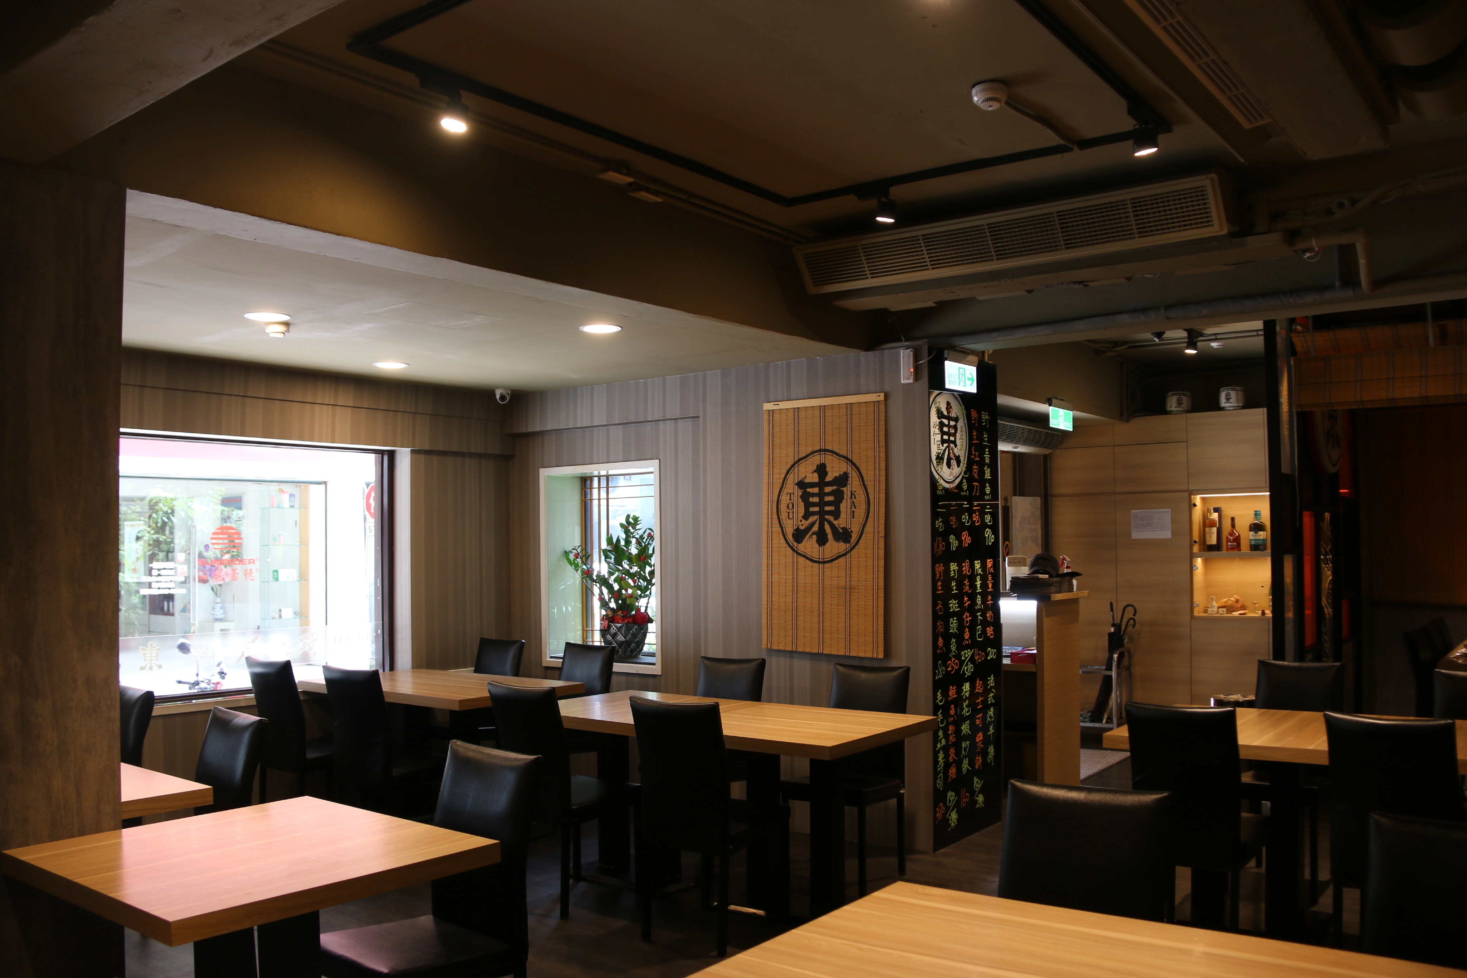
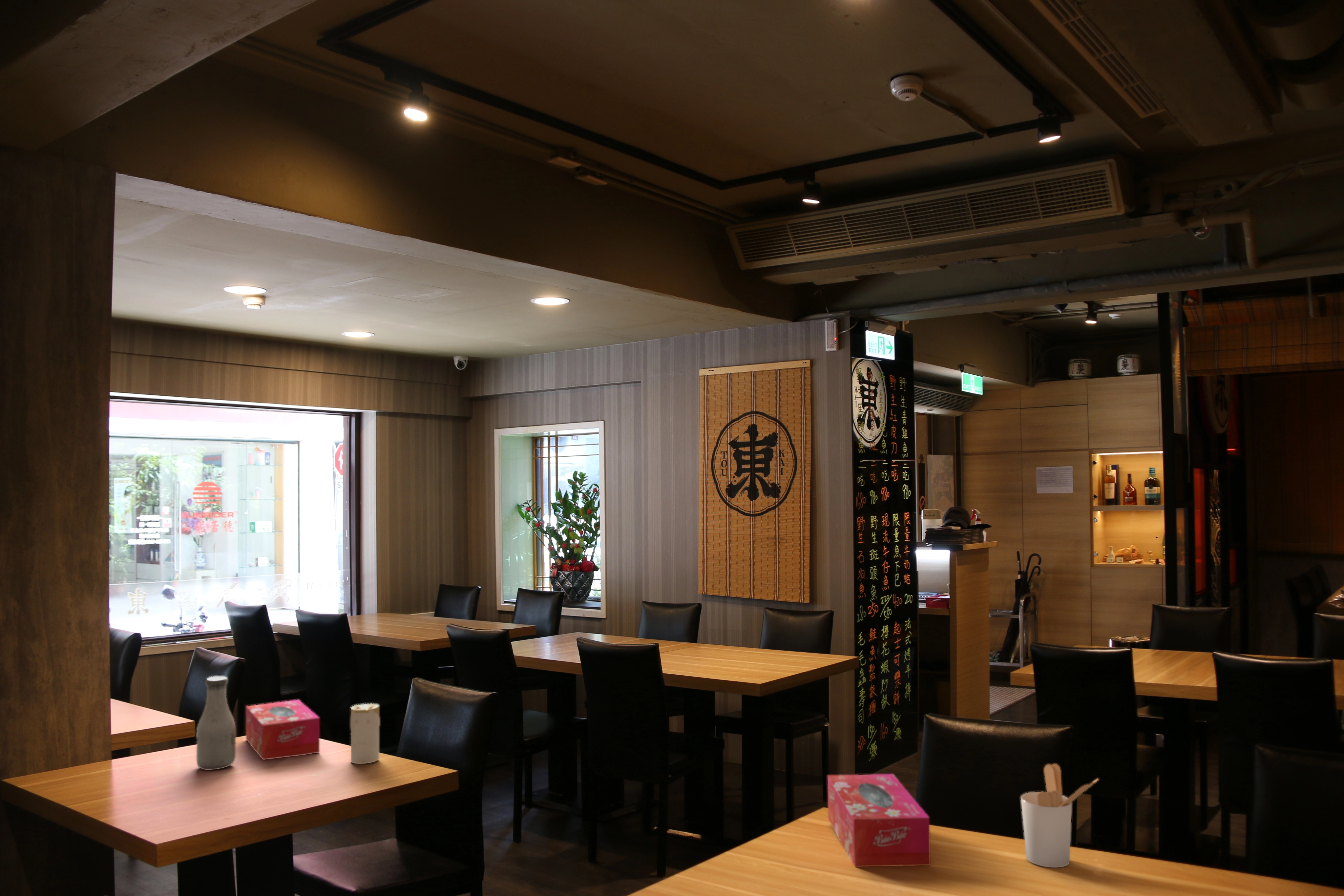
+ bottle [196,676,236,770]
+ tissue box [827,774,931,867]
+ utensil holder [1020,763,1099,868]
+ candle [350,703,380,764]
+ tissue box [246,699,320,760]
